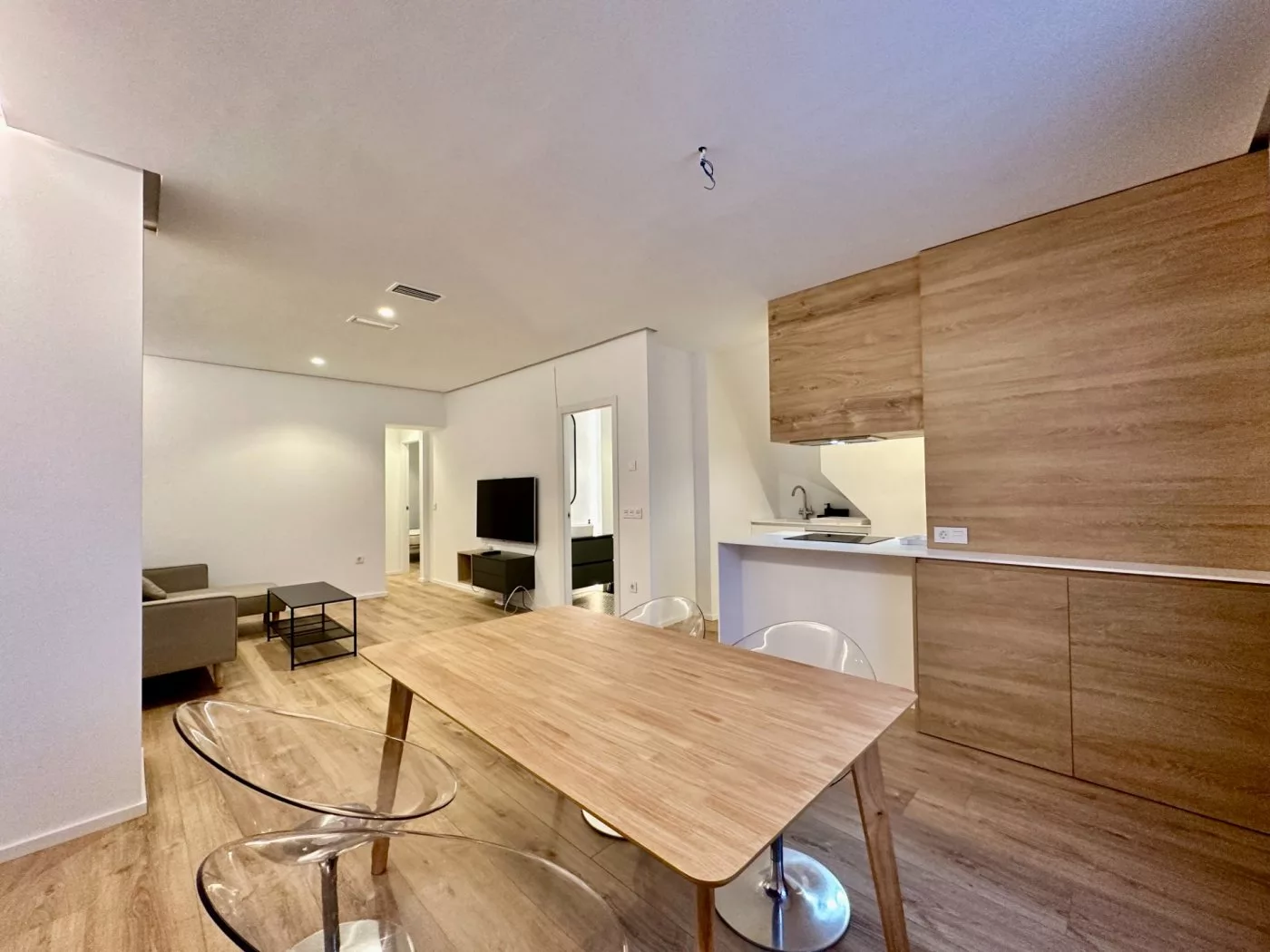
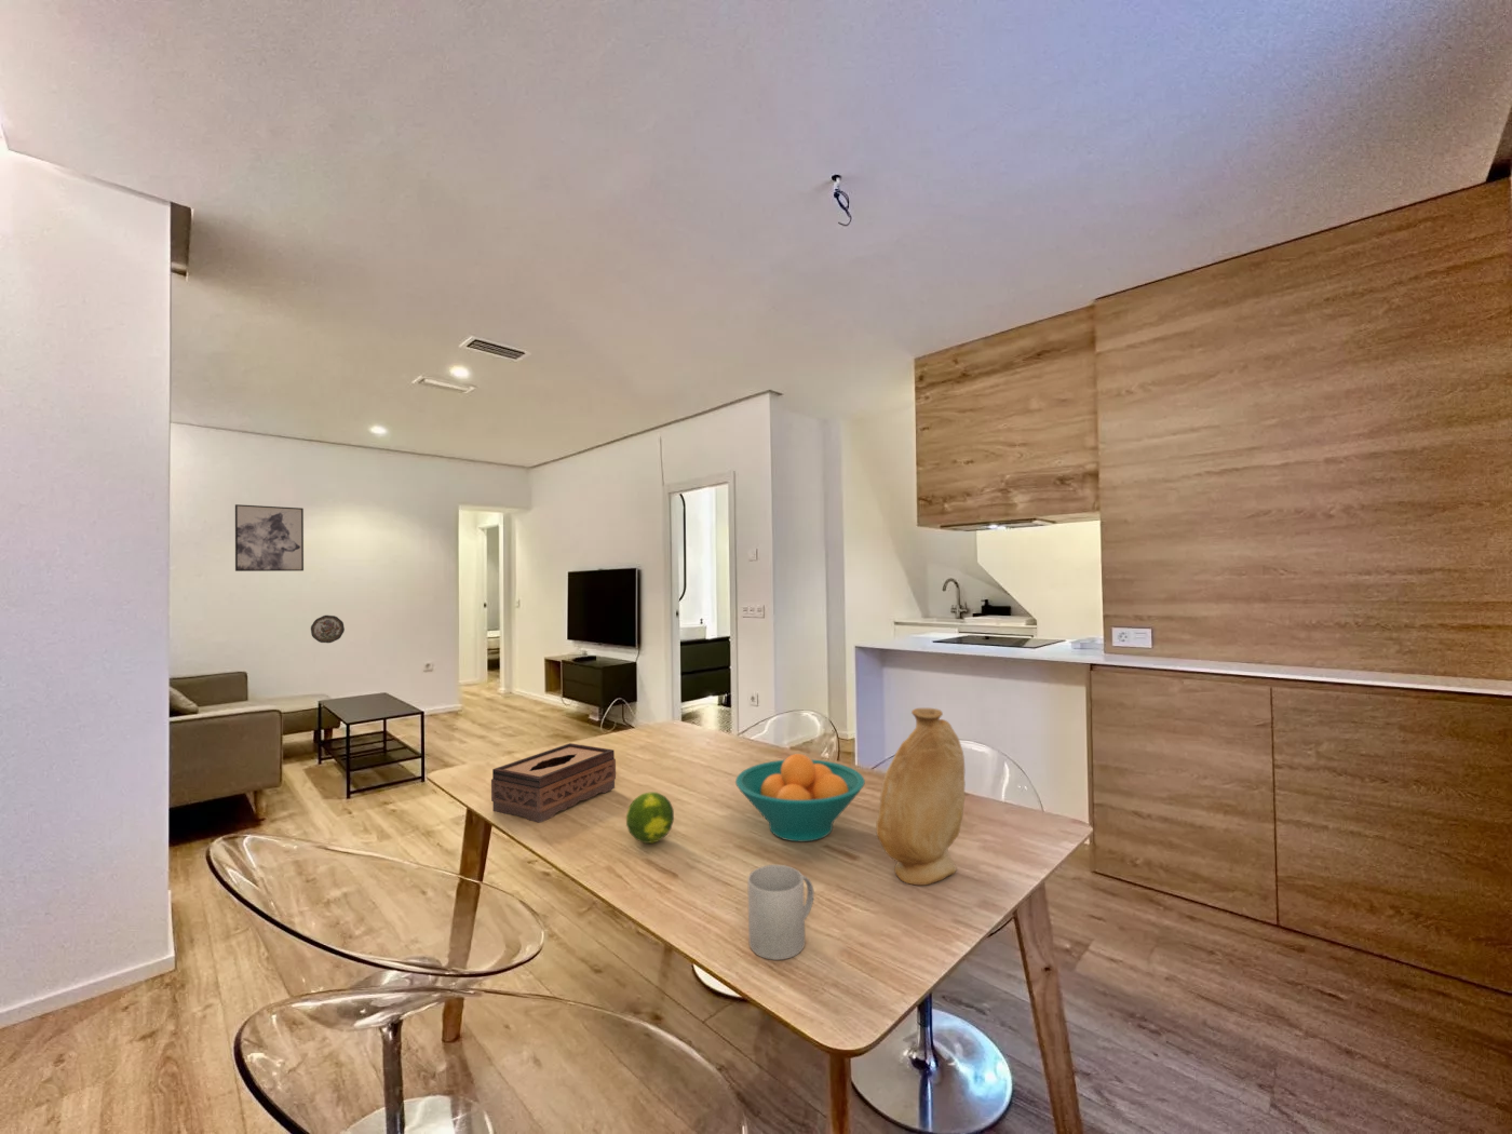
+ fruit [625,791,675,845]
+ vase [875,708,967,886]
+ decorative plate [310,615,345,643]
+ fruit bowl [735,753,867,842]
+ tissue box [491,742,617,824]
+ wall art [235,504,305,573]
+ mug [746,864,816,961]
